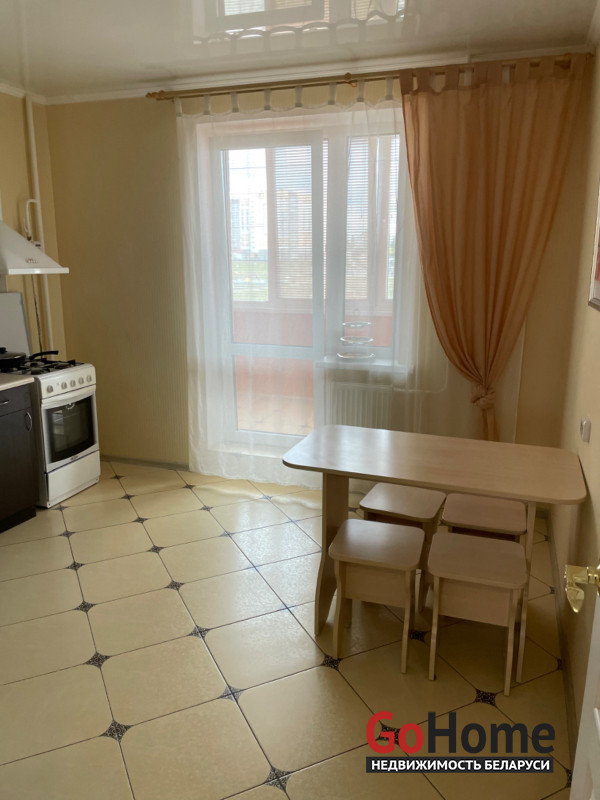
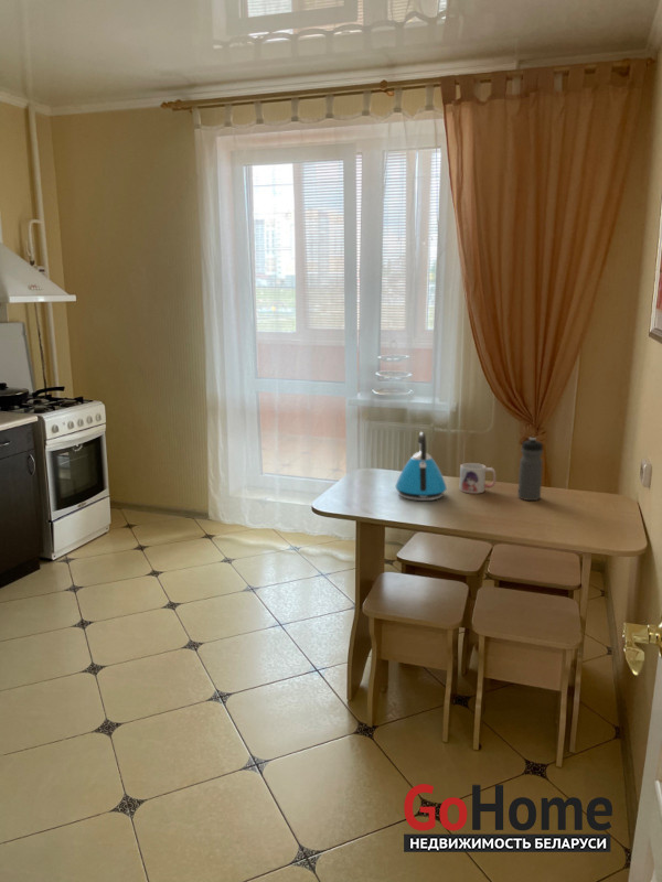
+ kettle [395,431,448,502]
+ water bottle [516,437,544,502]
+ mug [458,462,496,495]
